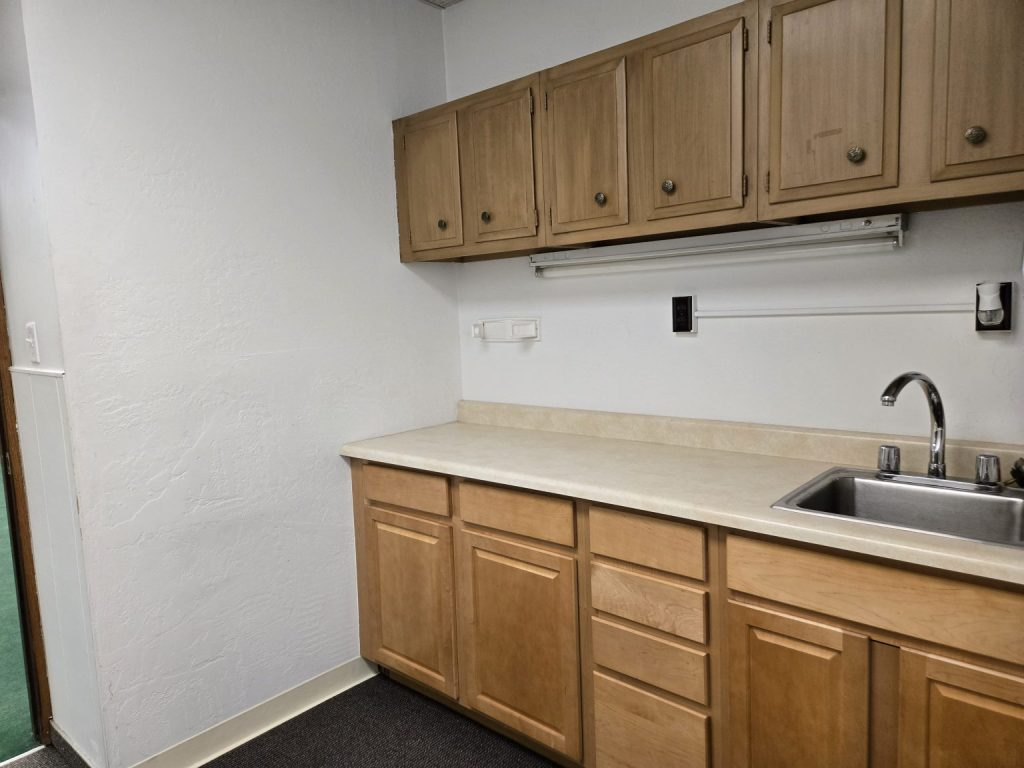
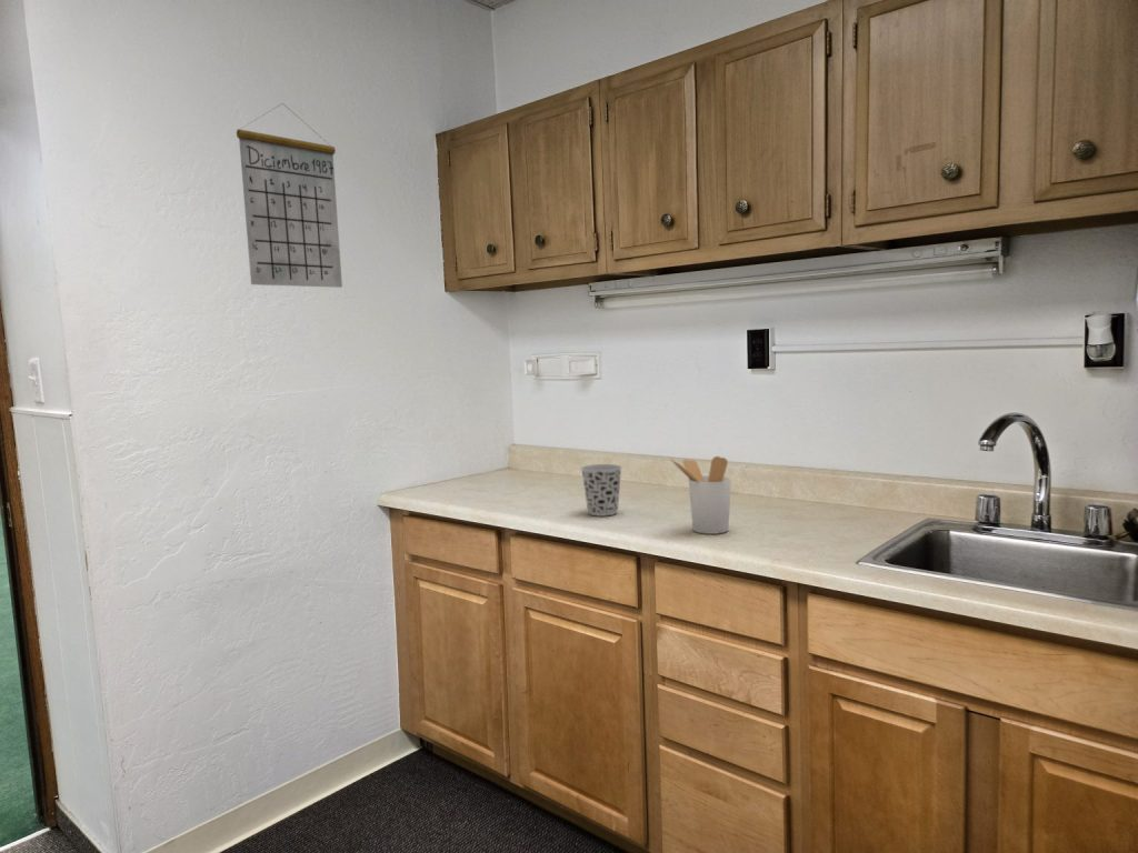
+ utensil holder [669,455,732,535]
+ cup [580,463,622,518]
+ calendar [236,102,343,289]
